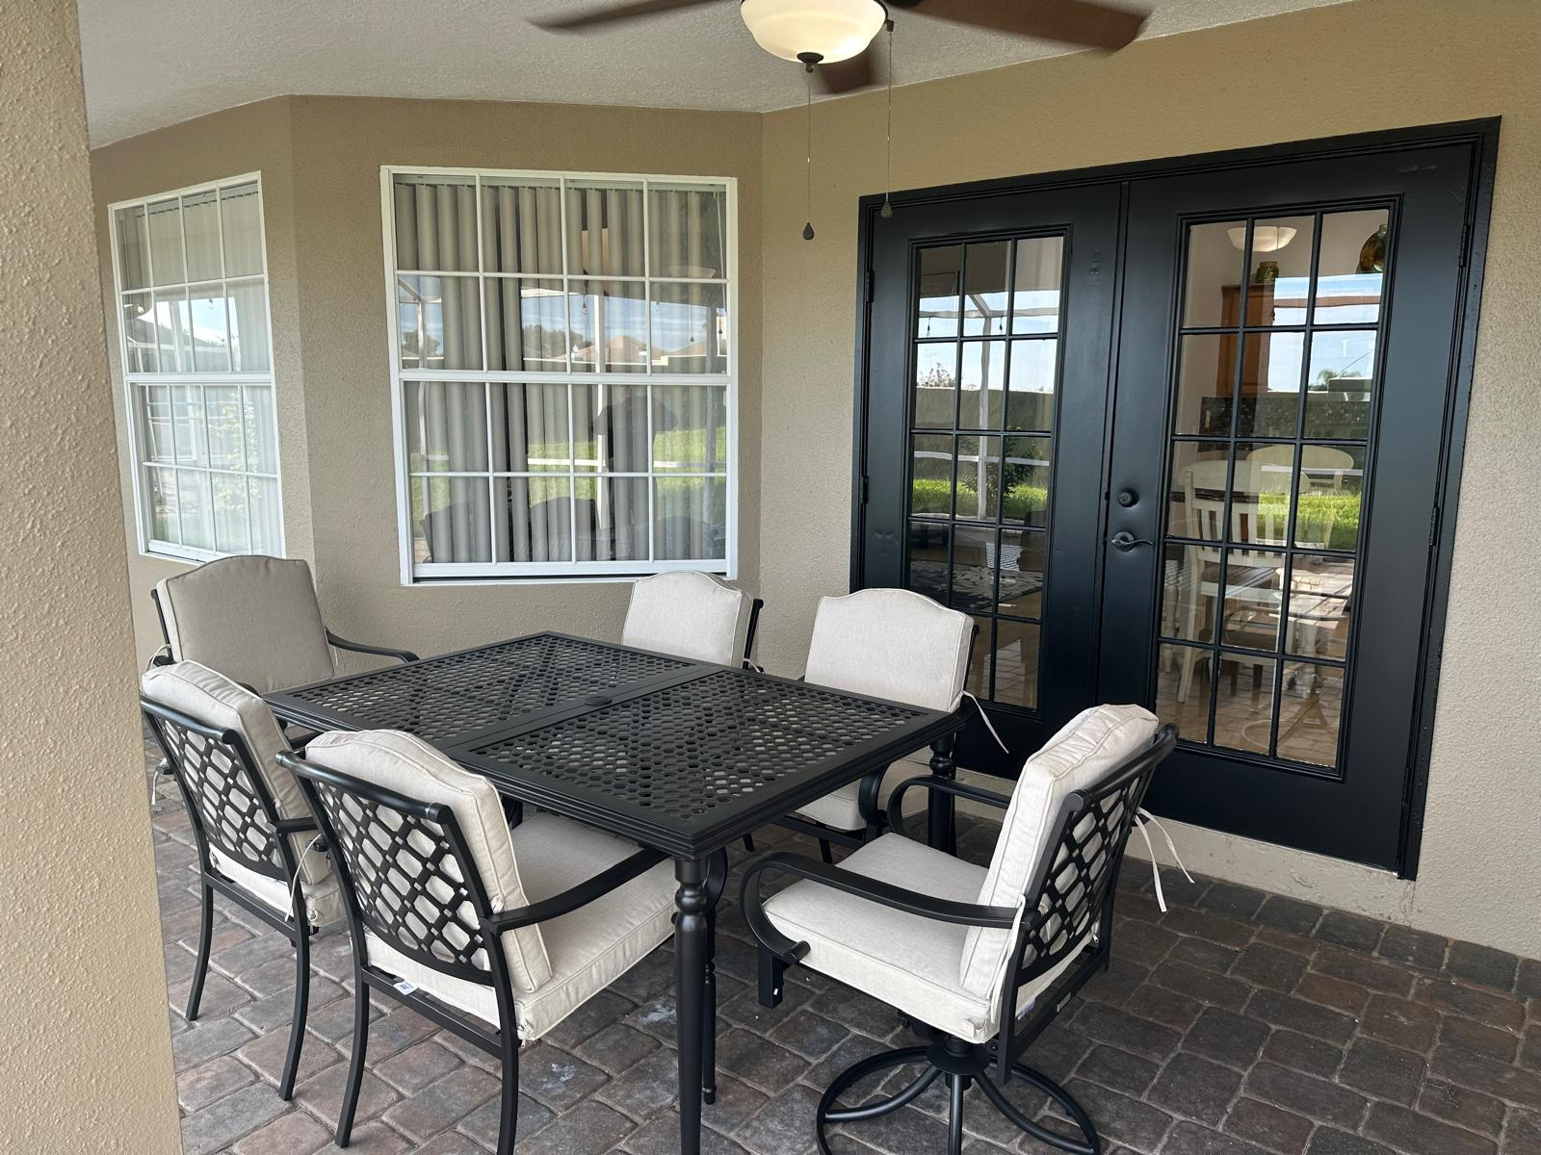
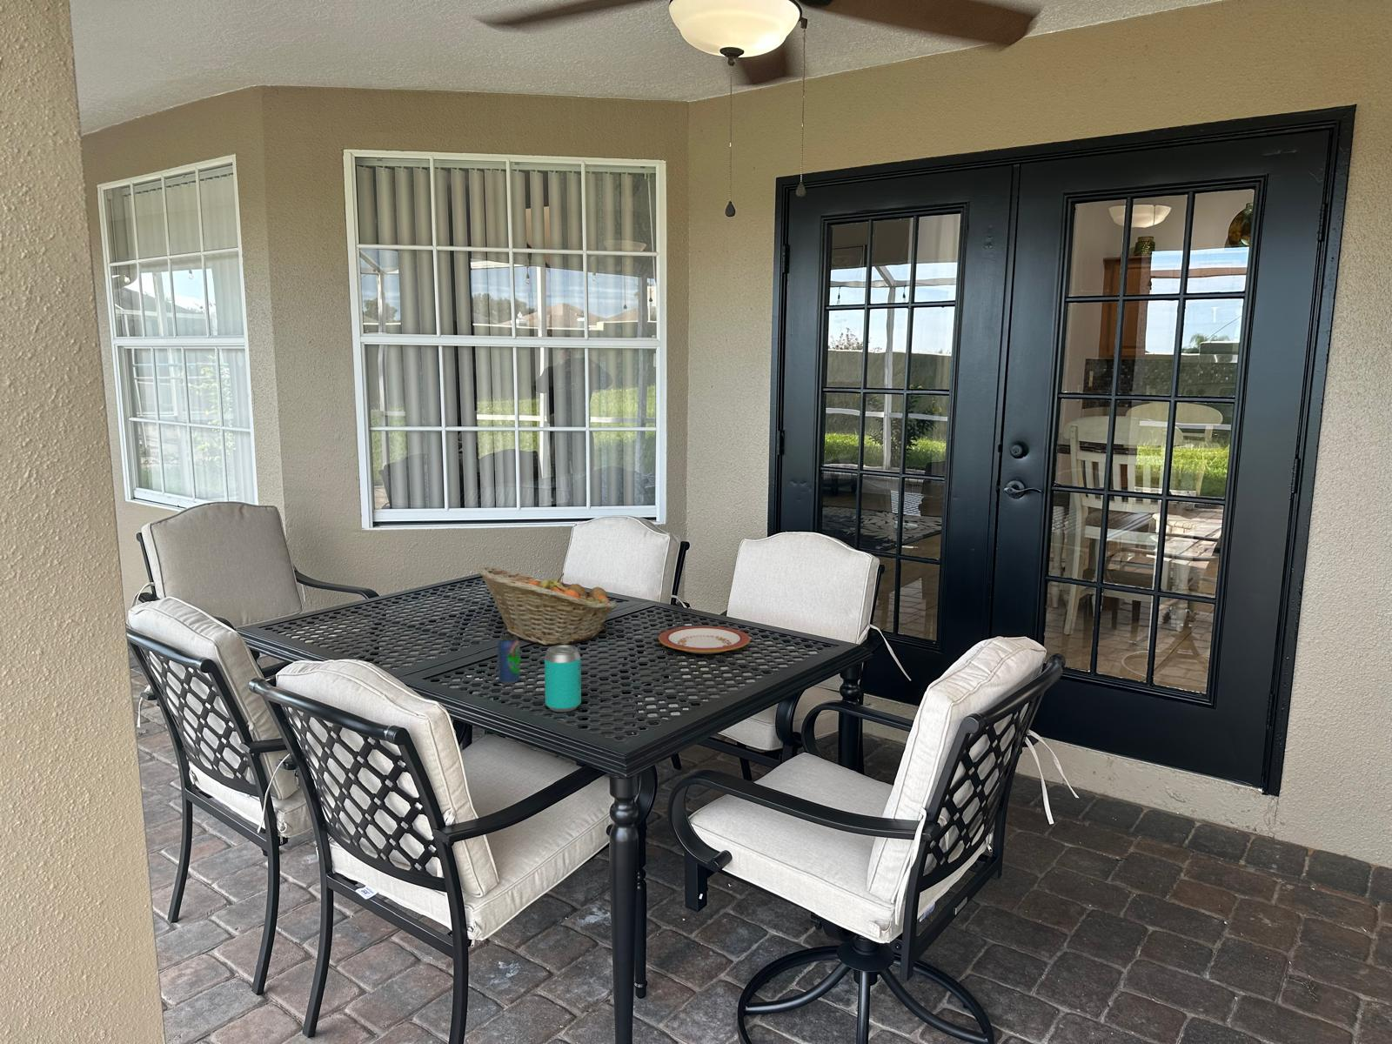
+ beverage can [544,645,582,713]
+ beverage can [497,635,521,684]
+ plate [658,625,751,655]
+ fruit basket [477,566,617,646]
